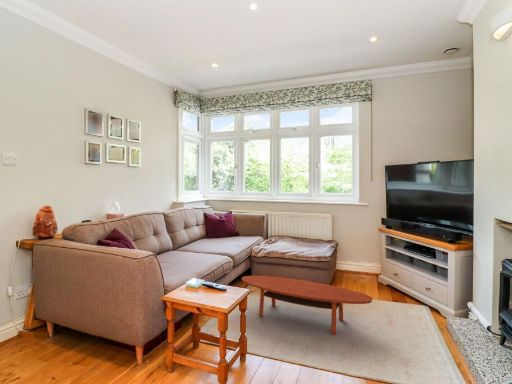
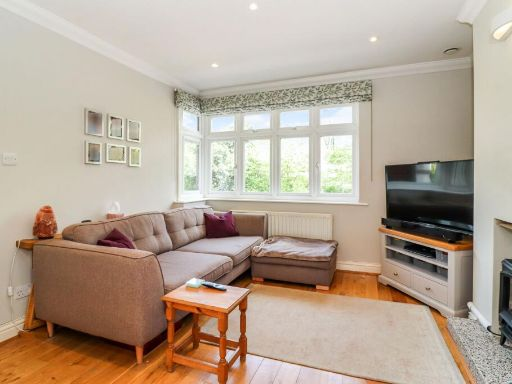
- coffee table [241,275,374,335]
